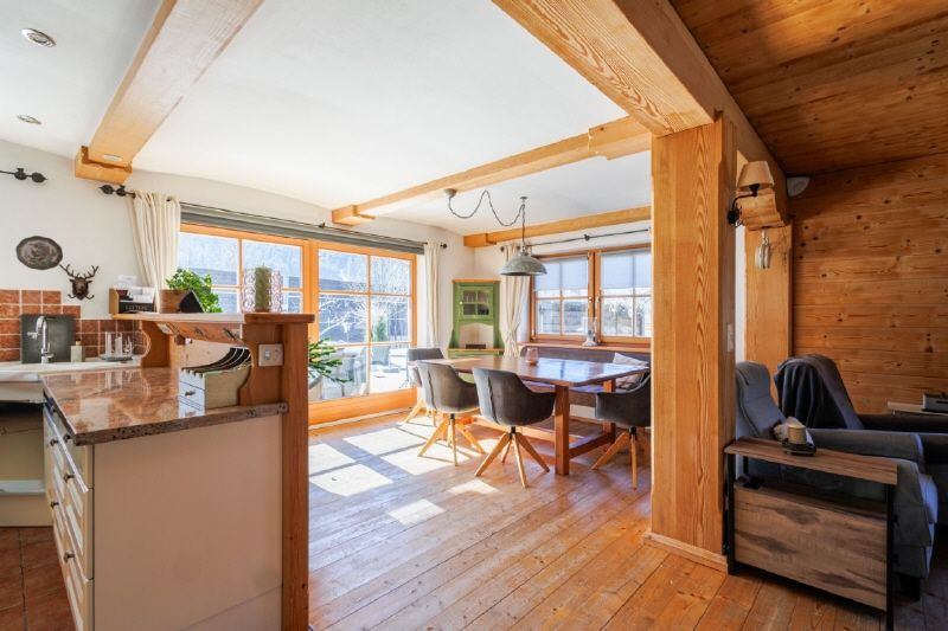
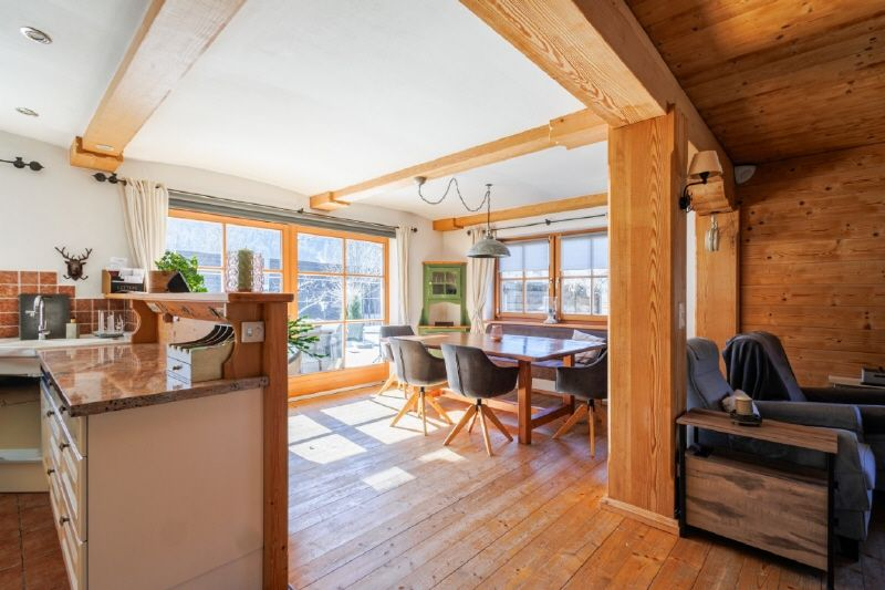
- decorative plate [14,234,64,271]
